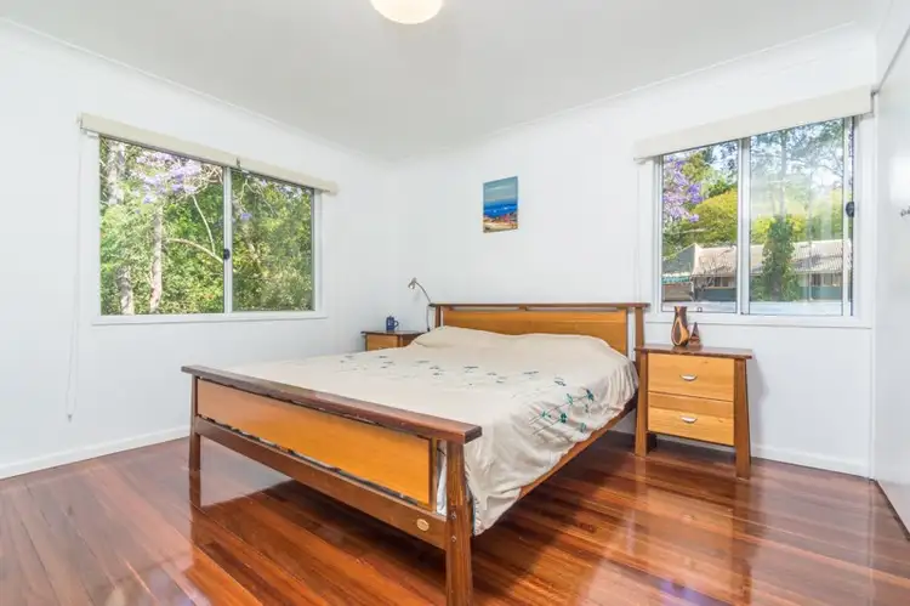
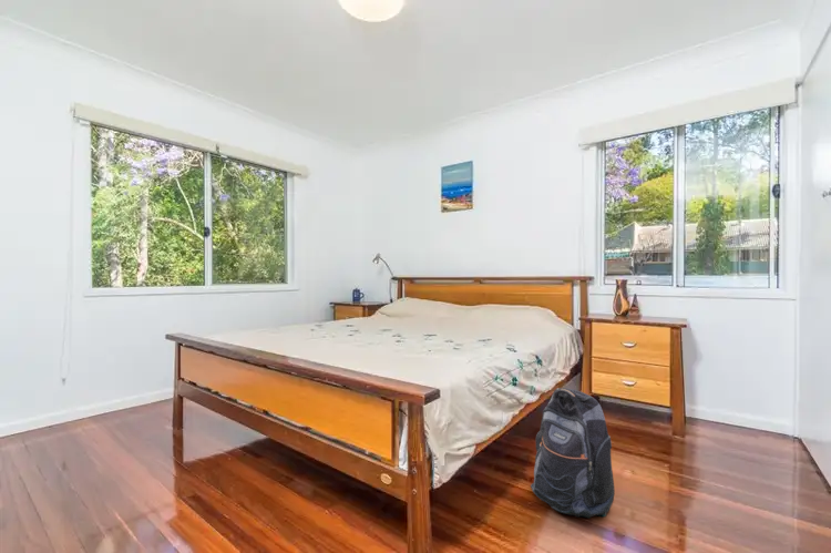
+ backpack [530,387,616,519]
